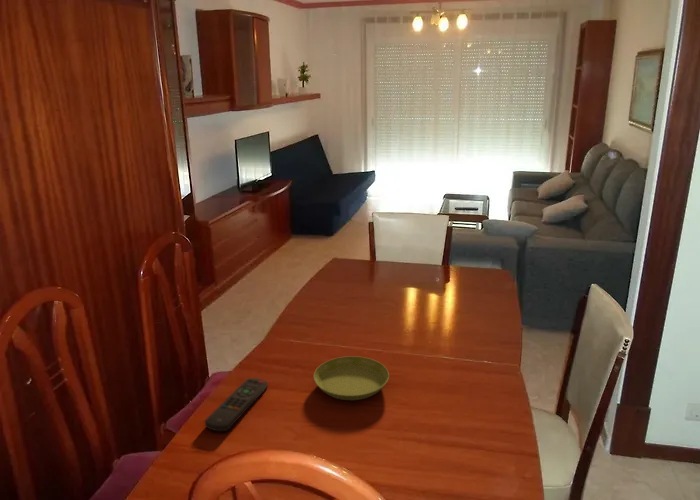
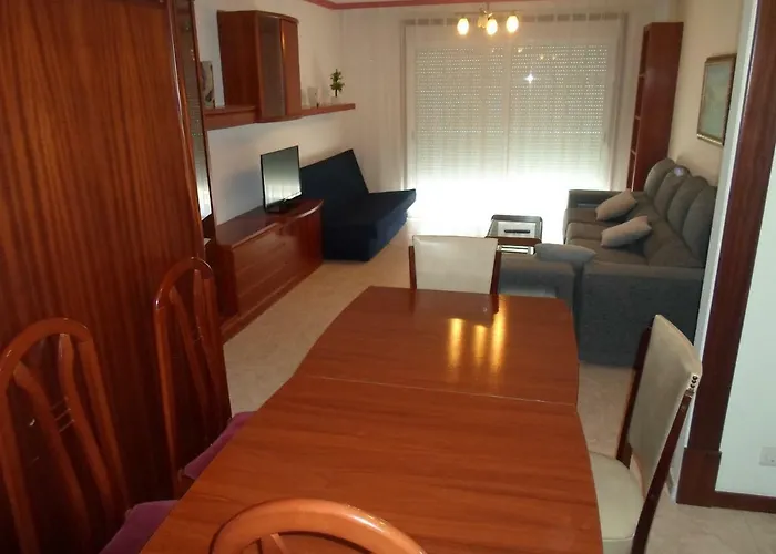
- remote control [204,377,269,432]
- saucer [313,355,390,401]
